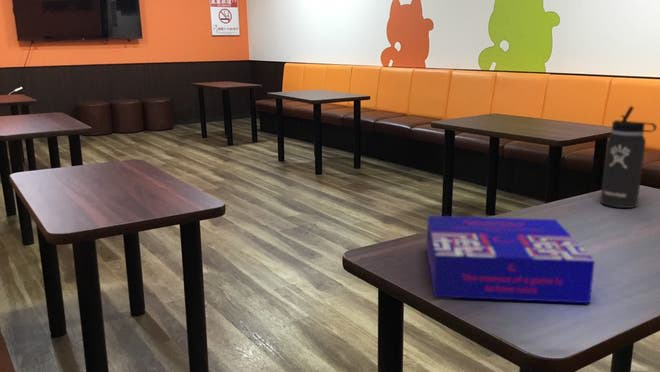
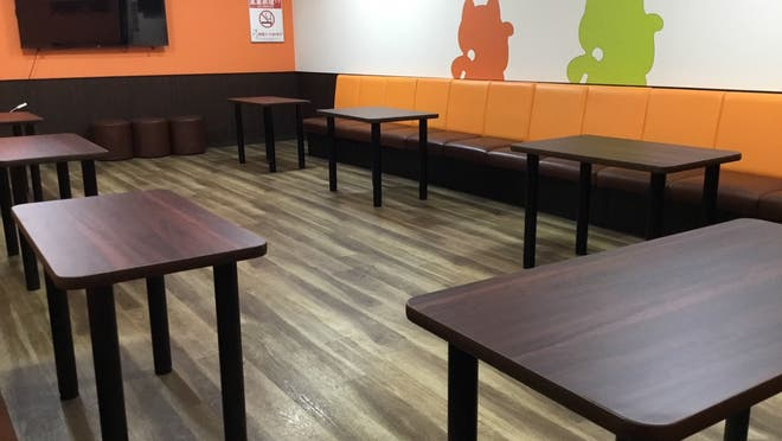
- thermos bottle [599,105,657,209]
- board game [425,215,596,304]
